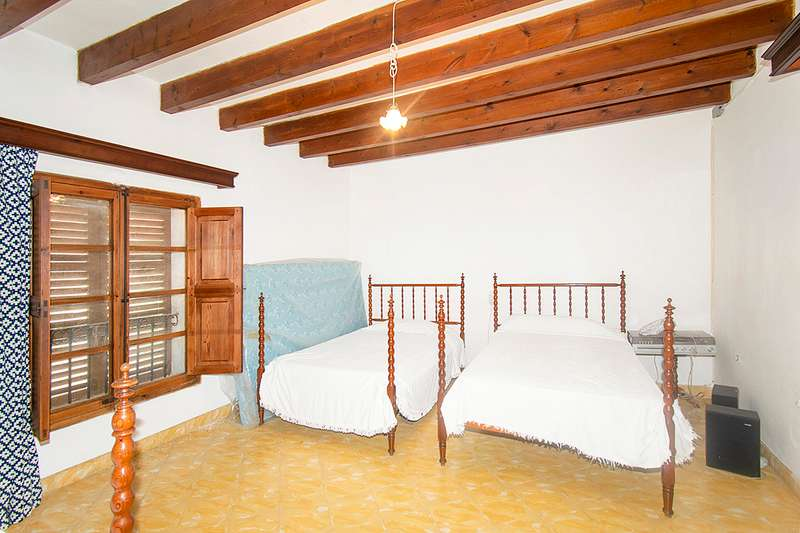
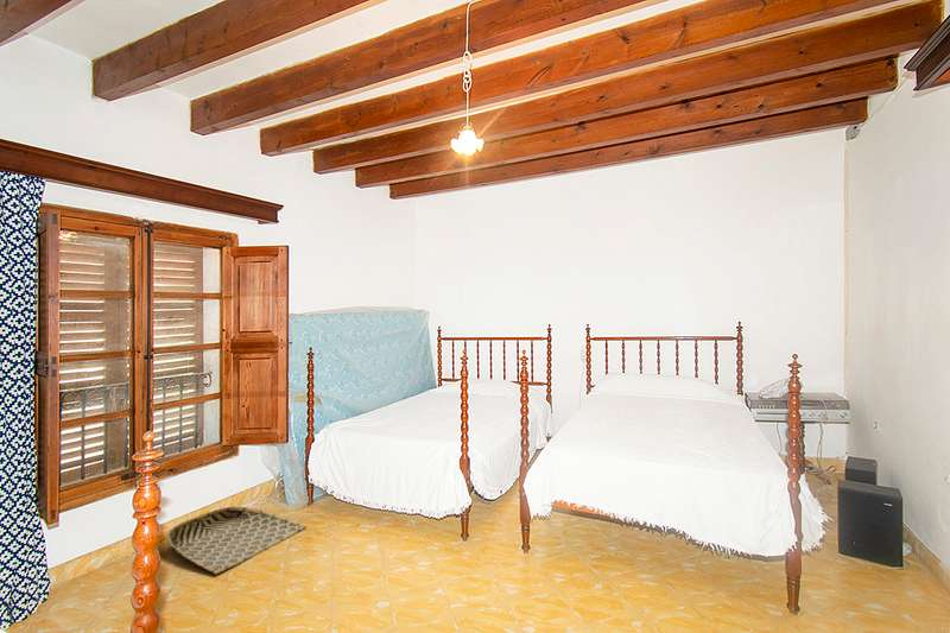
+ woven basket [166,506,308,575]
